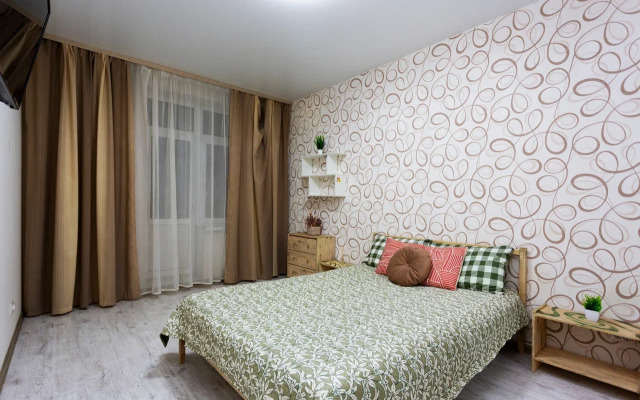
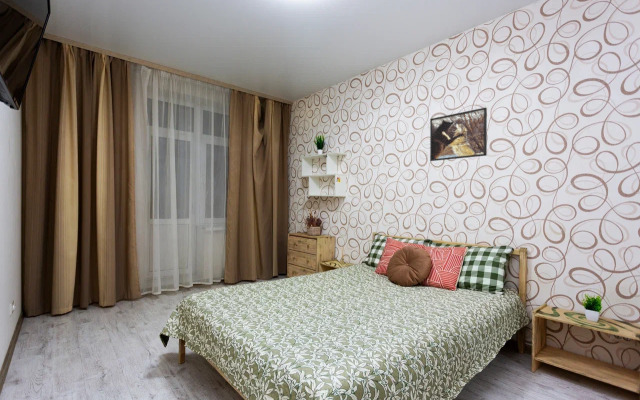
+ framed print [429,106,488,162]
